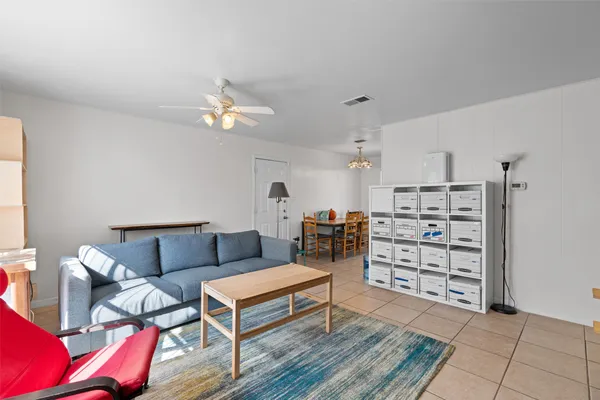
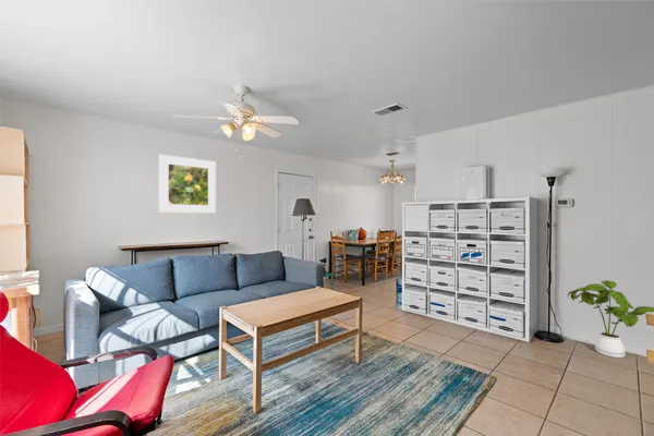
+ house plant [567,279,654,359]
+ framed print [158,154,217,214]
